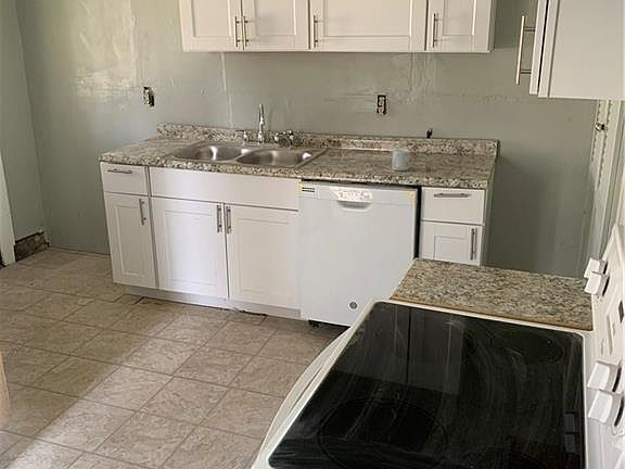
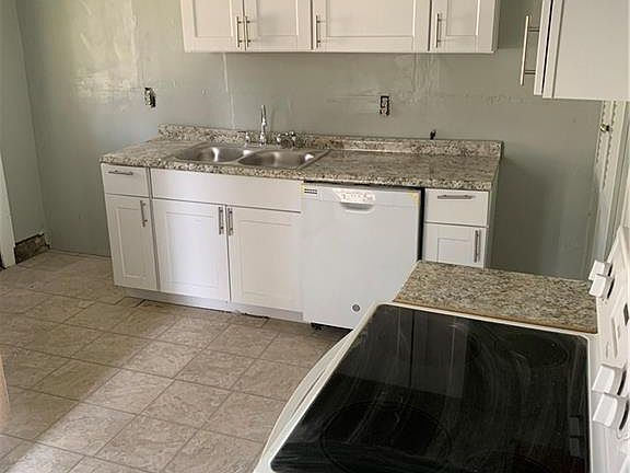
- mug [391,149,410,172]
